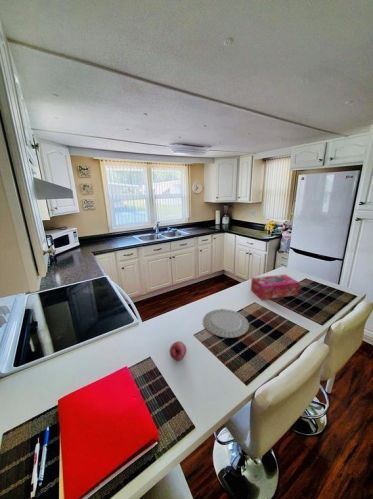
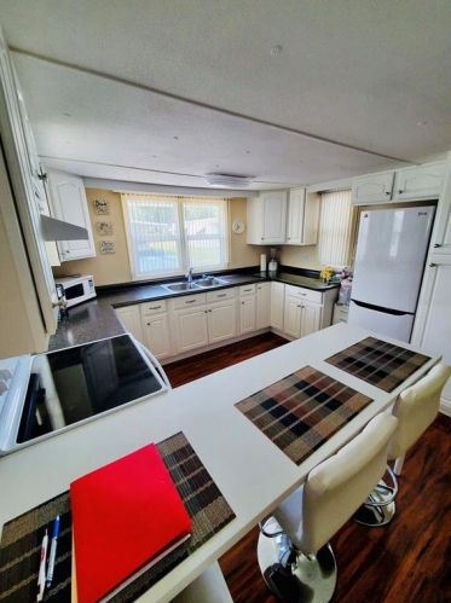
- tissue box [250,274,300,301]
- chinaware [202,308,250,339]
- fruit [169,340,187,362]
